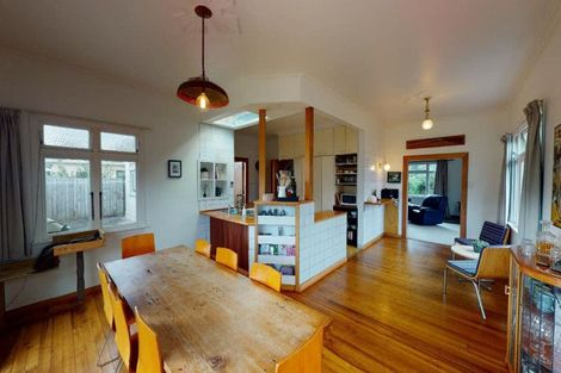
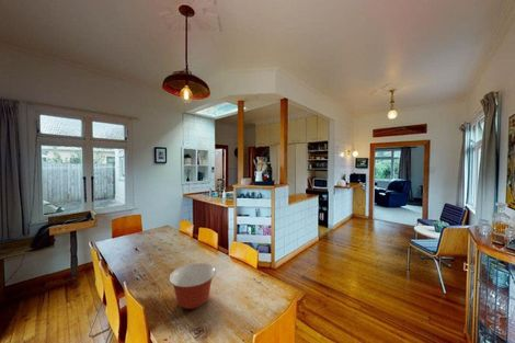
+ mixing bowl [168,262,217,310]
